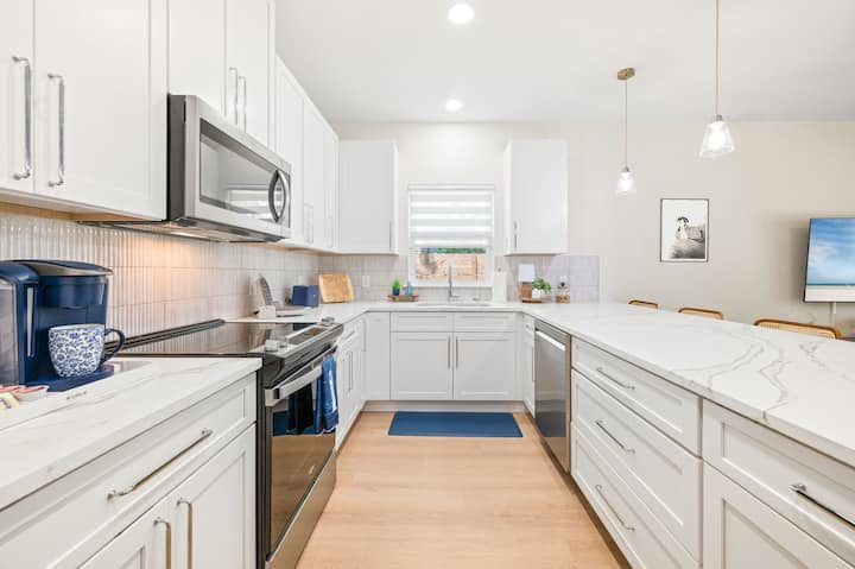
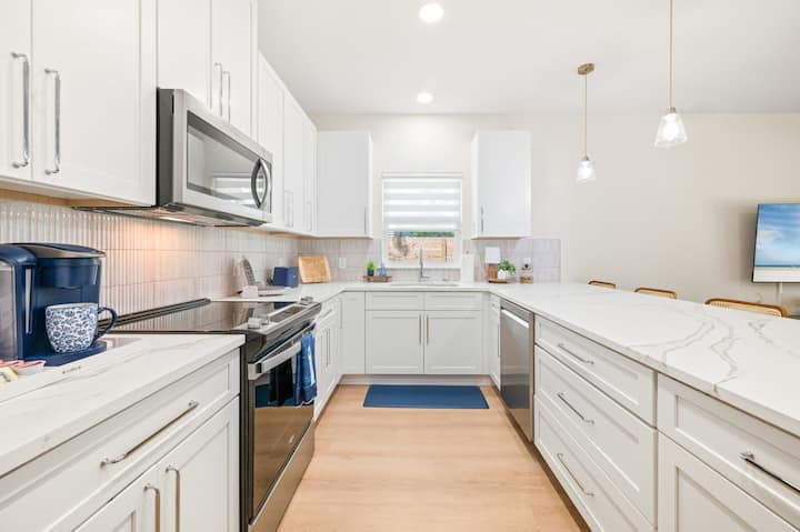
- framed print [659,197,710,264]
